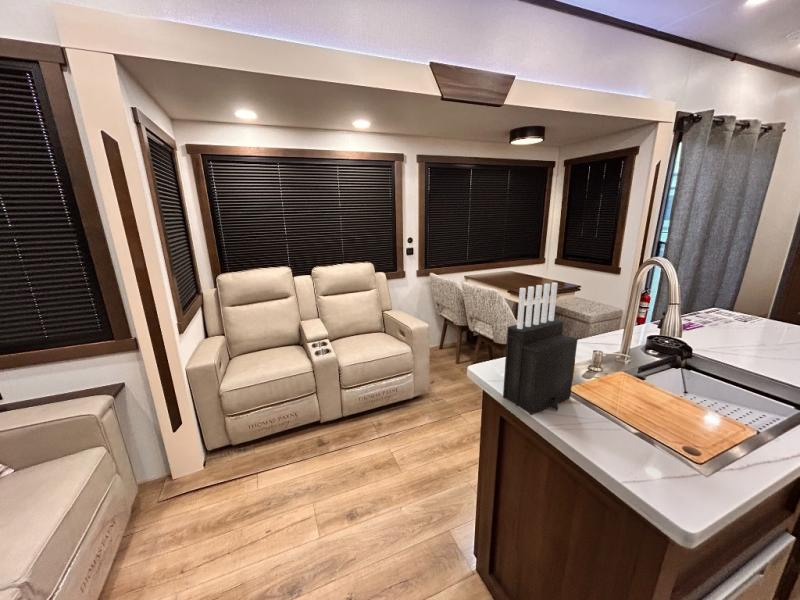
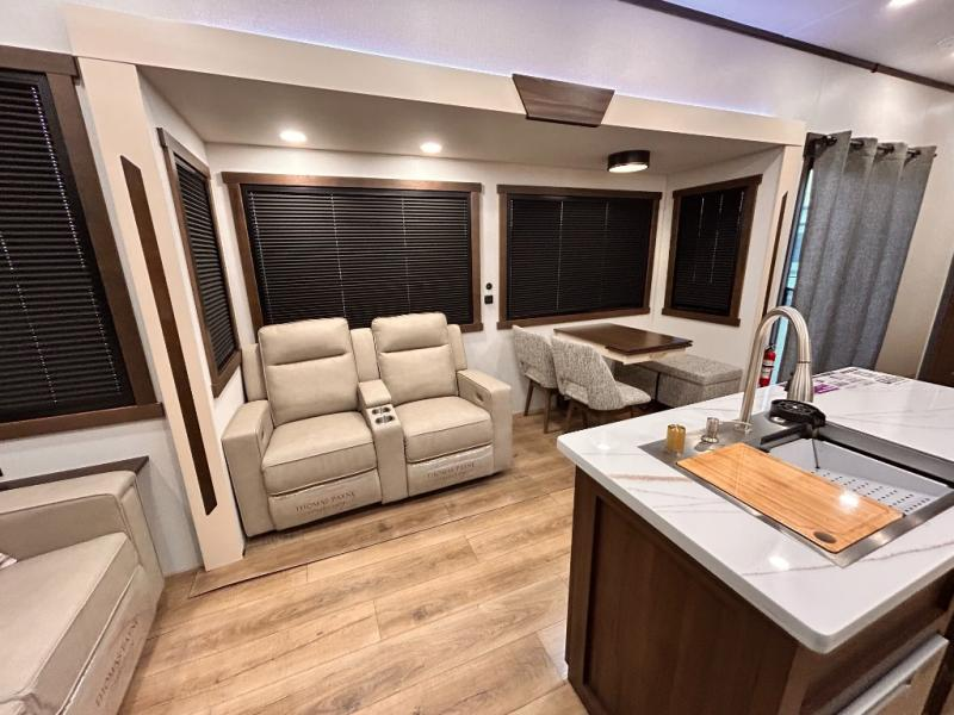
- knife block [502,281,579,416]
